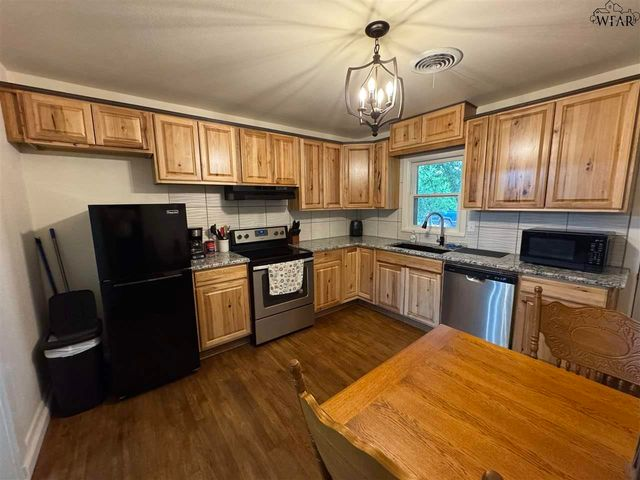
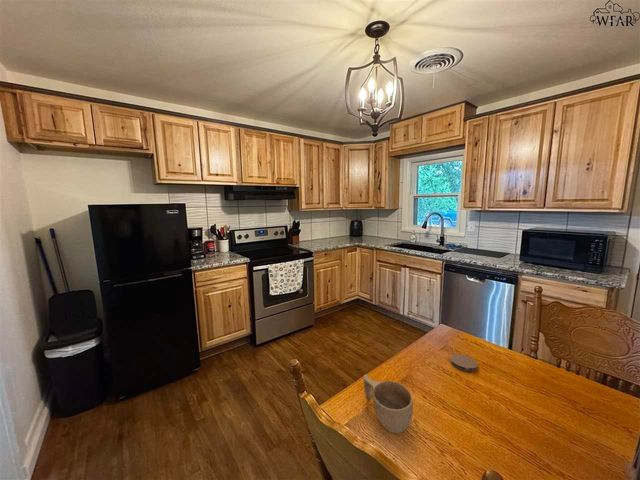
+ coaster [449,353,479,372]
+ cup [362,373,414,434]
